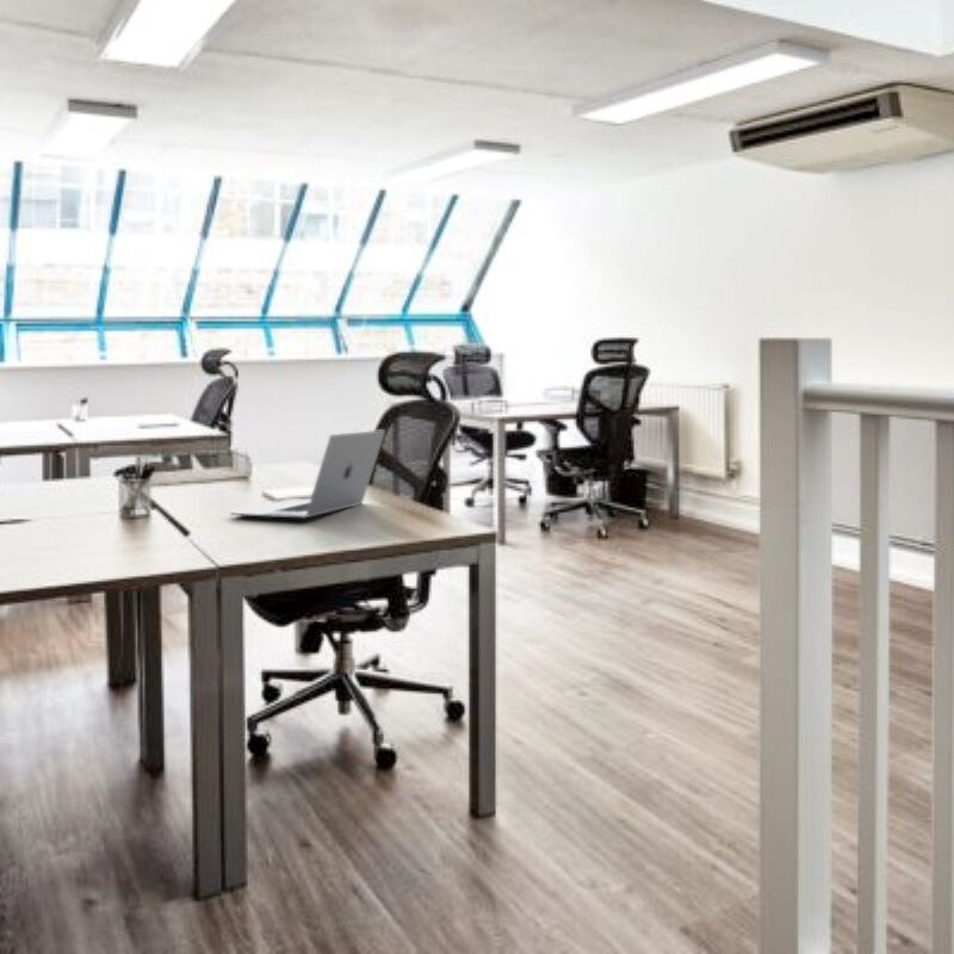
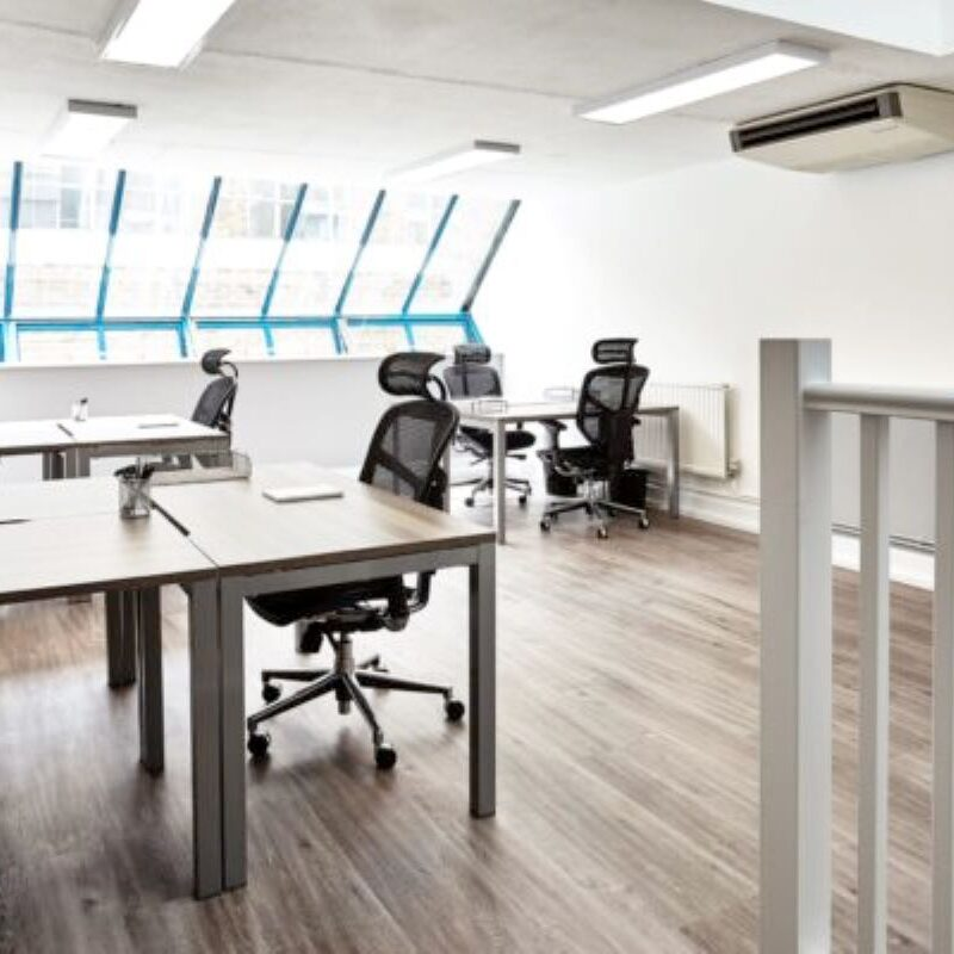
- laptop [229,428,386,520]
